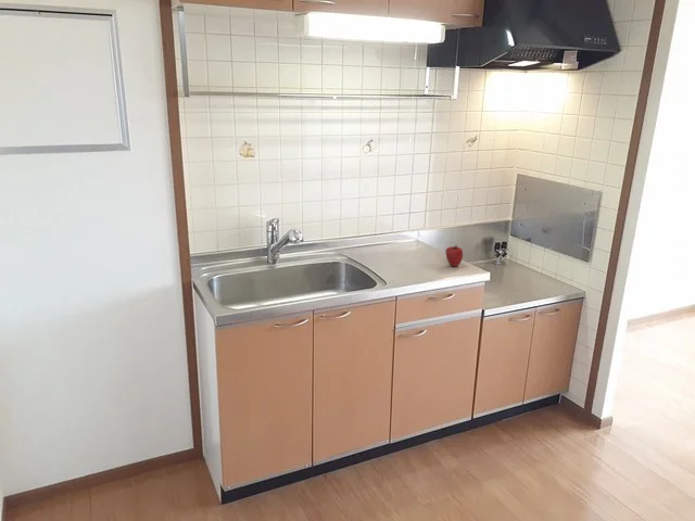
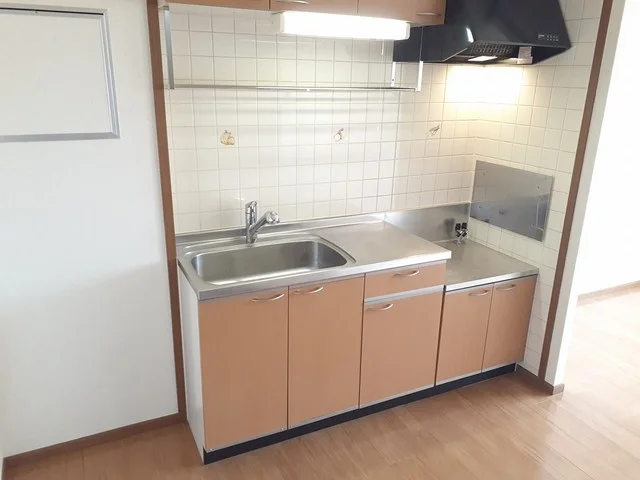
- apple [444,244,464,268]
